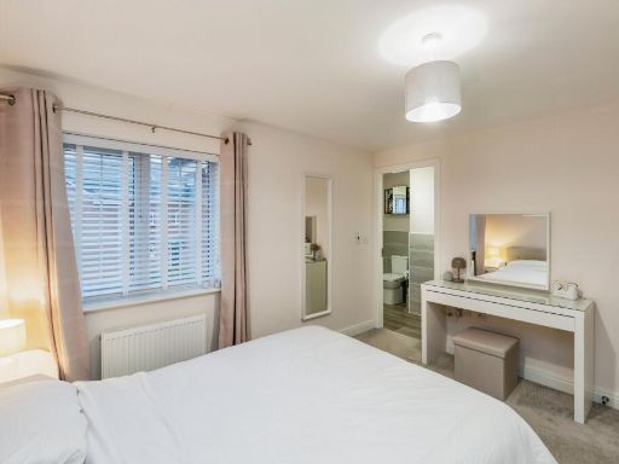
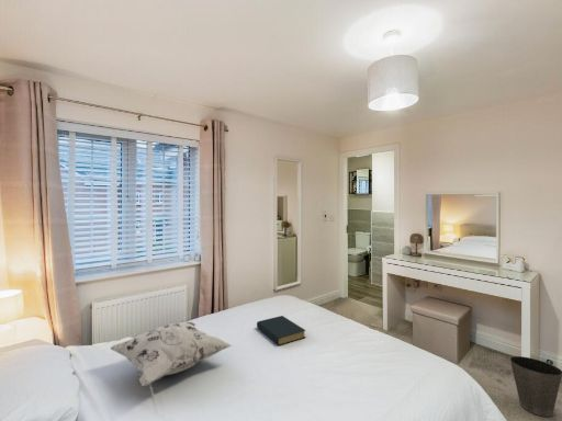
+ hardback book [256,315,306,346]
+ decorative pillow [109,321,233,387]
+ waste basket [508,355,562,418]
